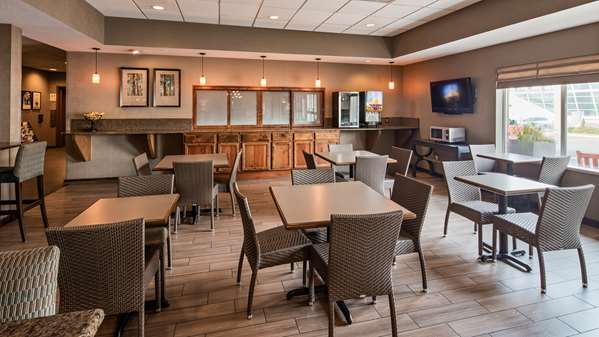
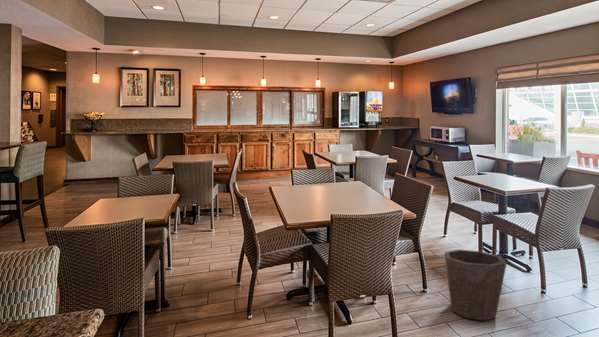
+ waste bin [444,249,508,321]
